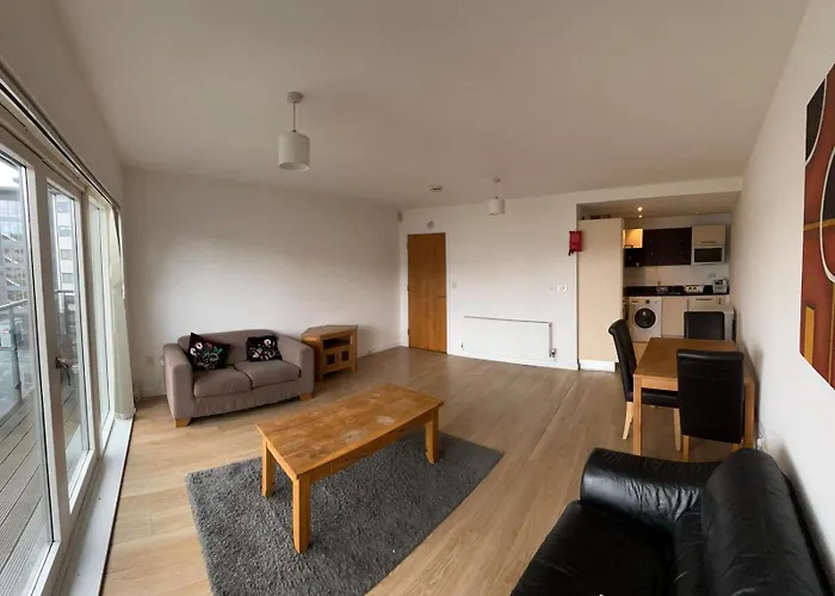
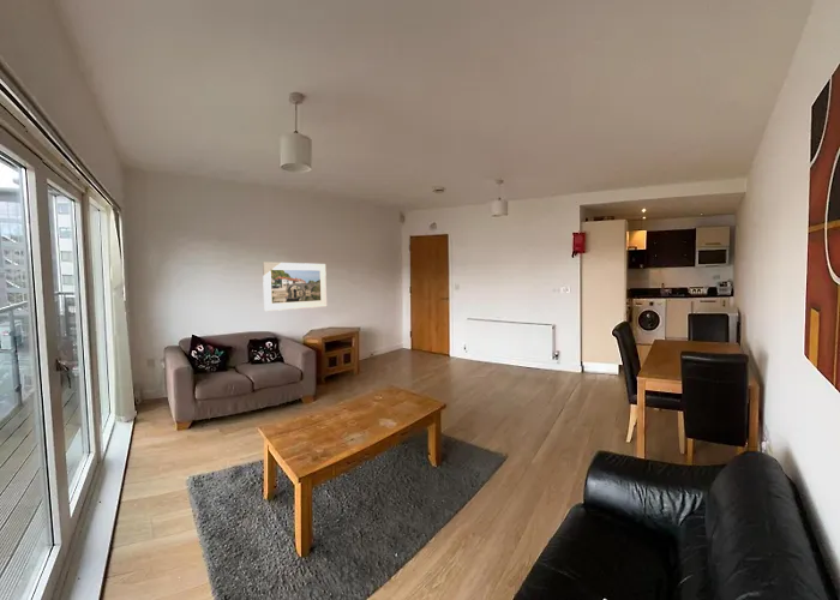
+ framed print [262,260,328,312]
